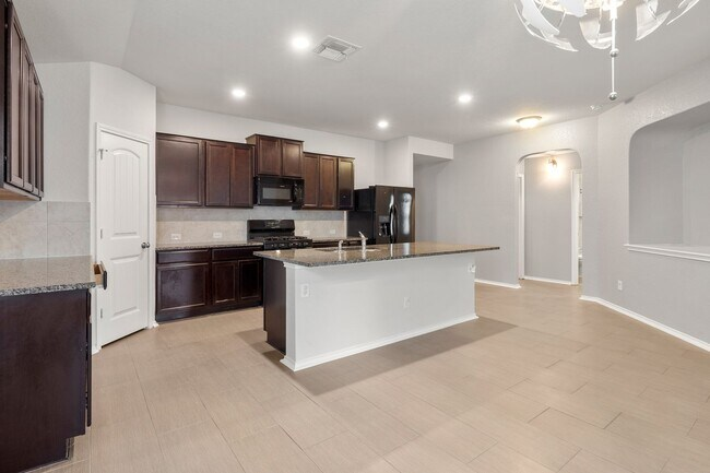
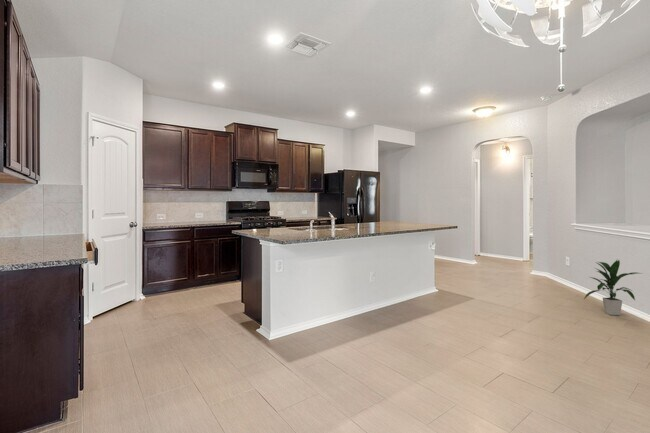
+ indoor plant [583,258,644,316]
